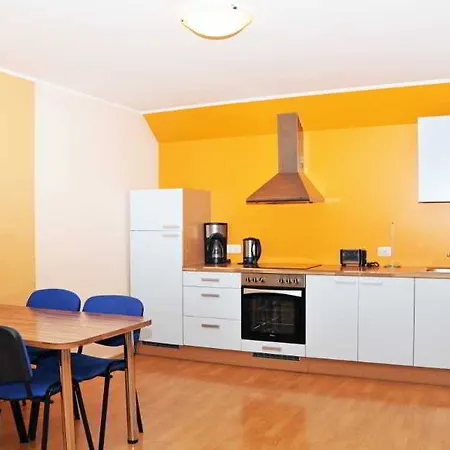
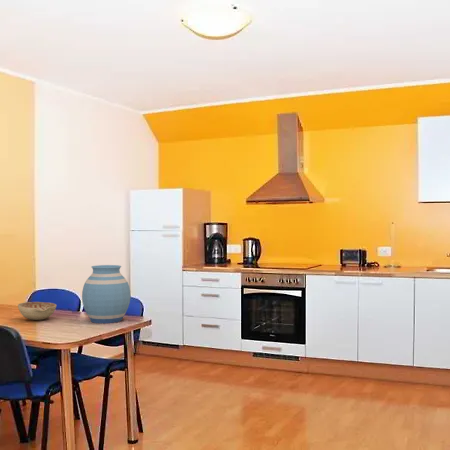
+ vase [81,264,132,324]
+ decorative bowl [17,301,58,321]
